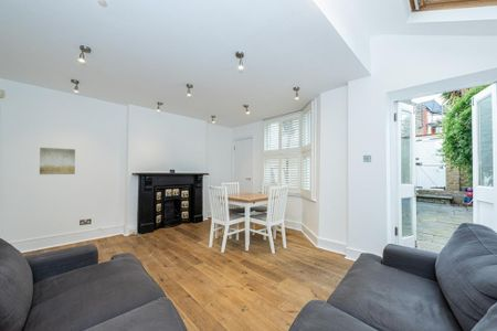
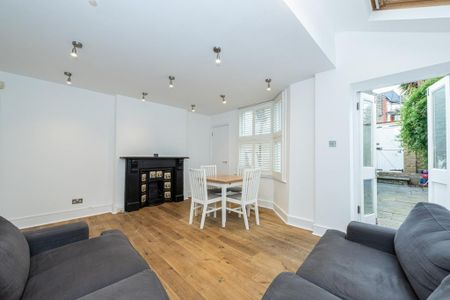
- wall art [39,147,76,175]
